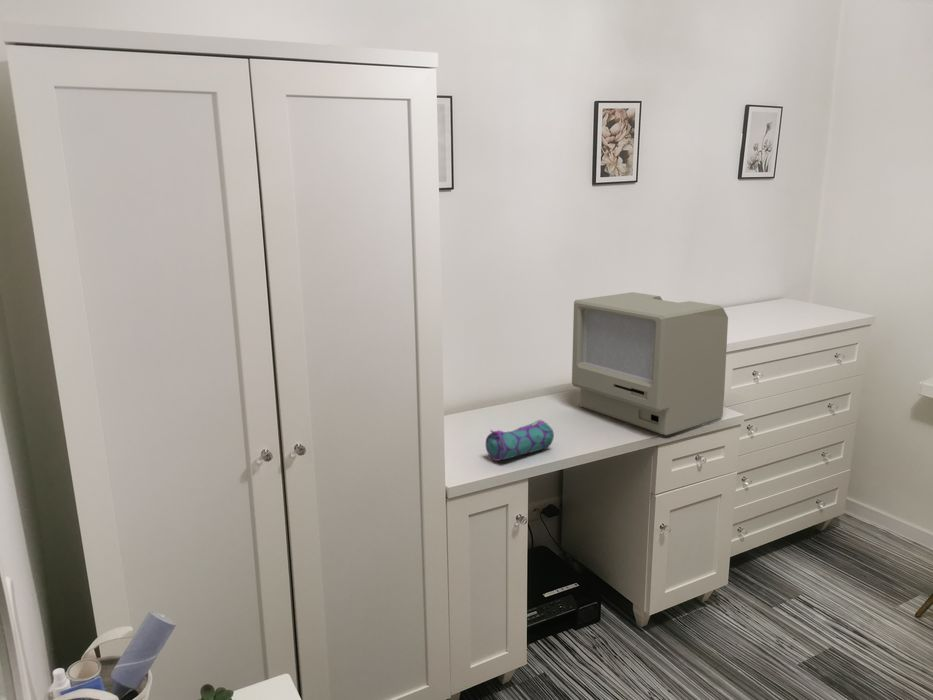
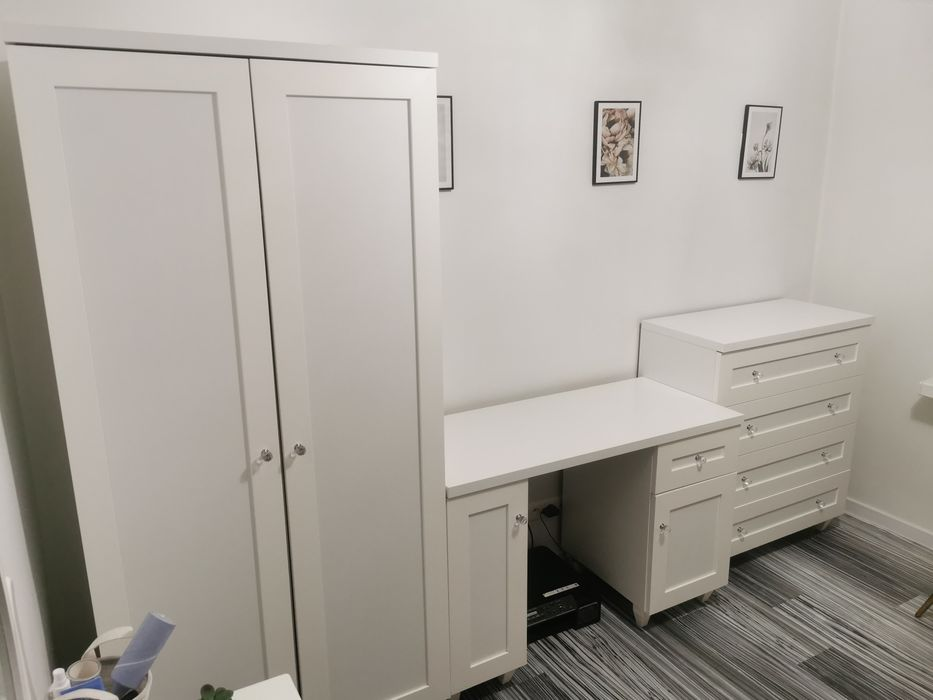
- pencil case [485,419,555,462]
- computer monitor [571,291,729,436]
